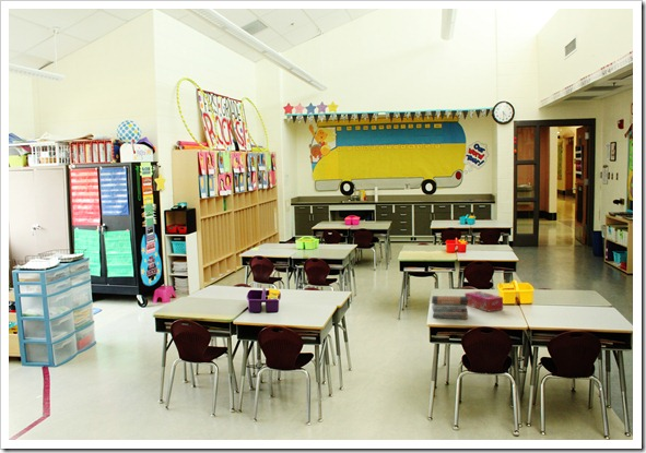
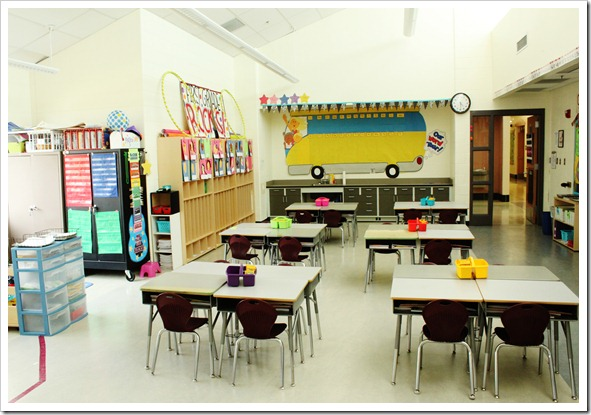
- book stack [431,295,469,320]
- tissue box [463,290,504,312]
